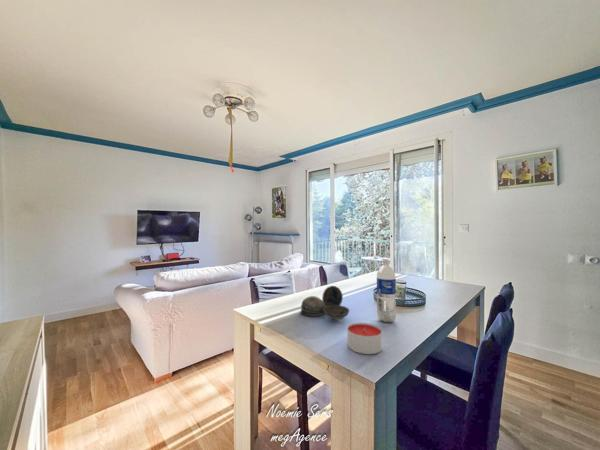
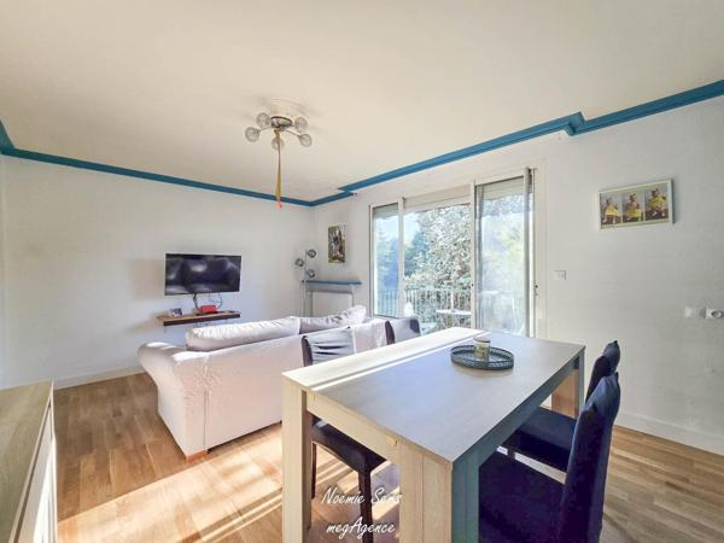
- water bottle [376,257,397,323]
- candle [346,322,383,355]
- decorative bowl [300,285,350,321]
